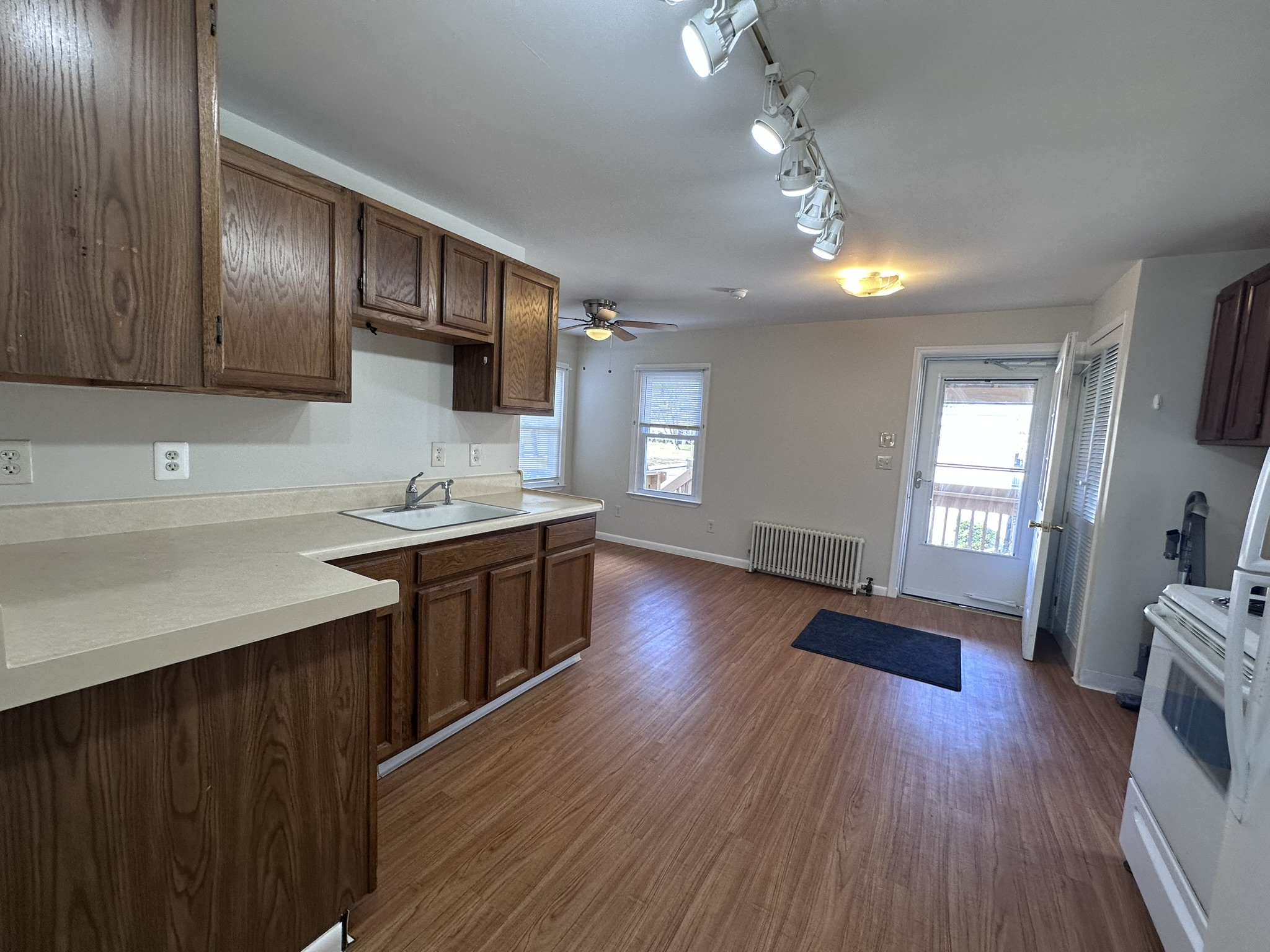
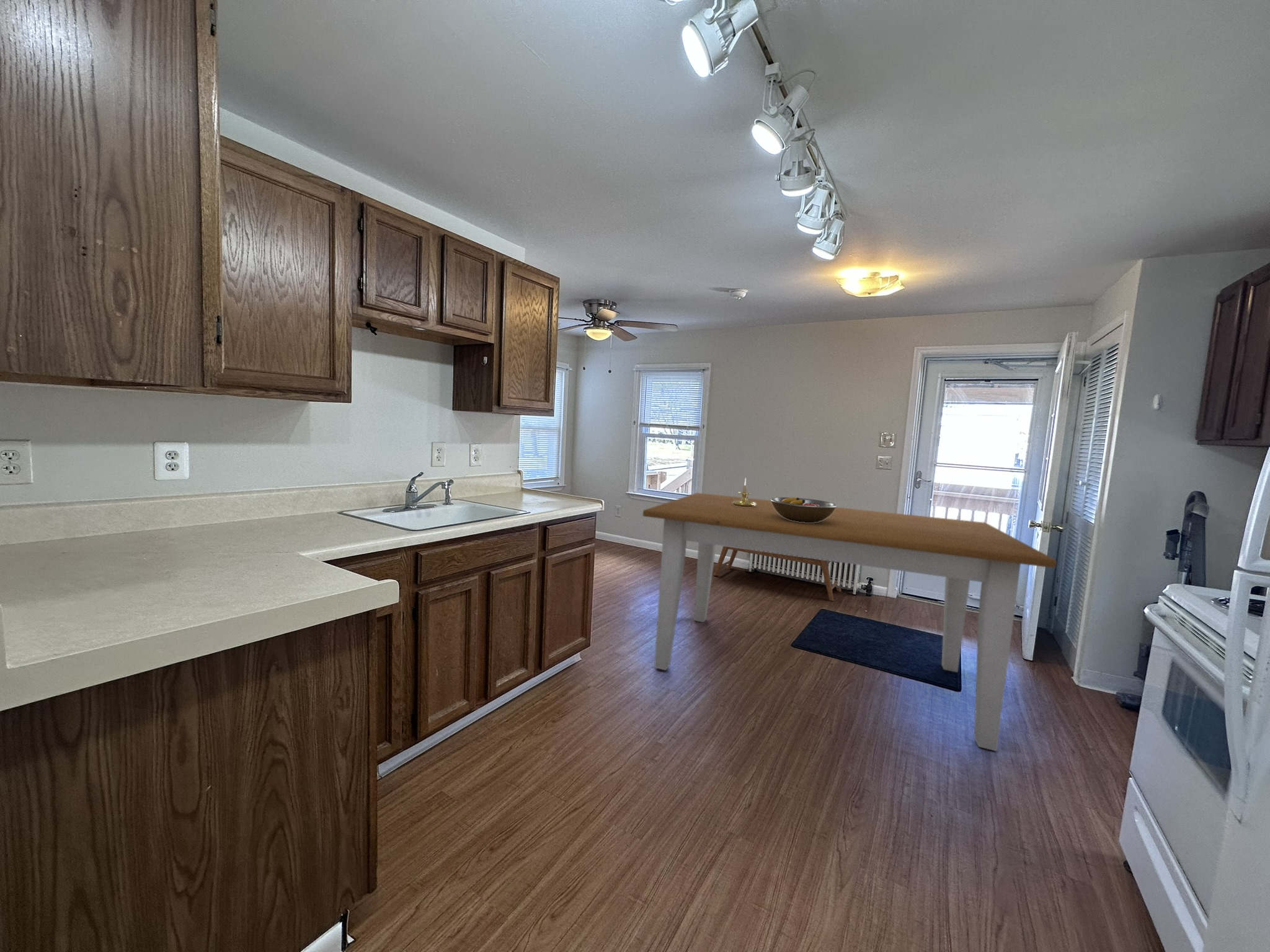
+ bench [713,546,841,602]
+ candle holder [732,477,755,507]
+ table [642,492,1057,752]
+ fruit bowl [770,496,838,522]
